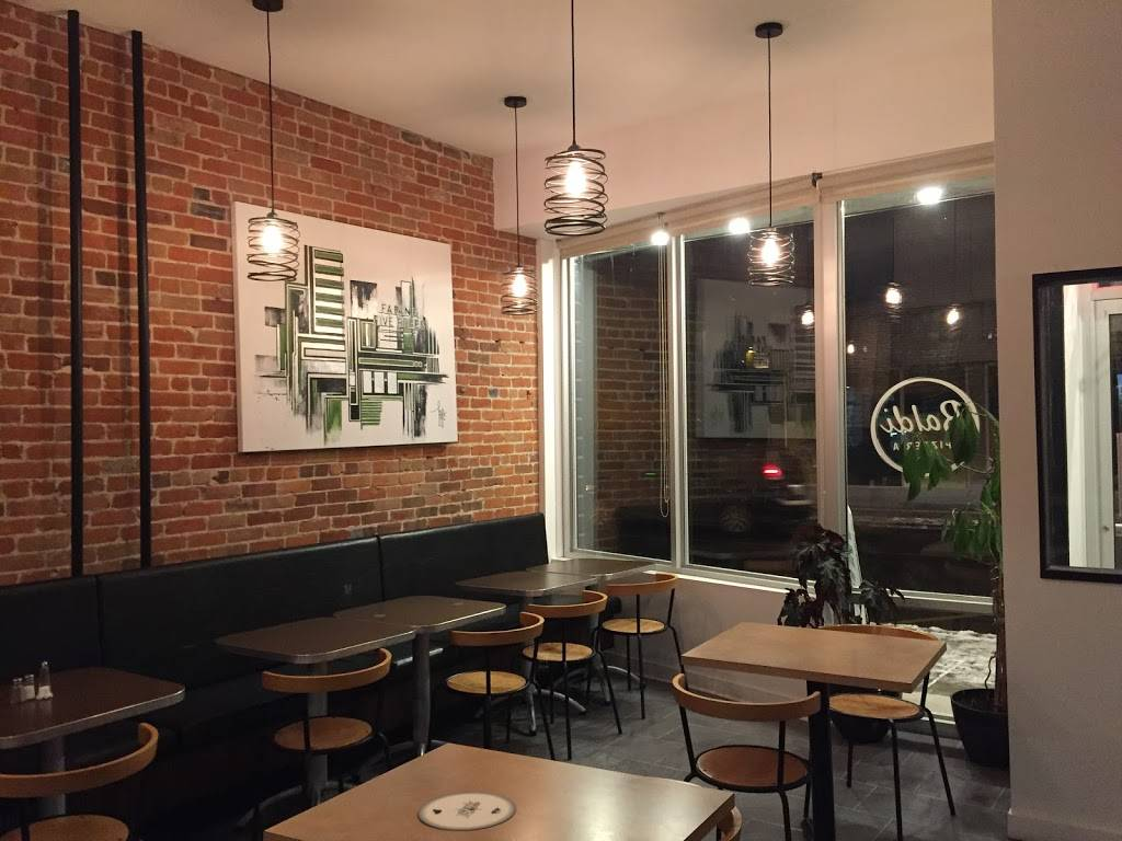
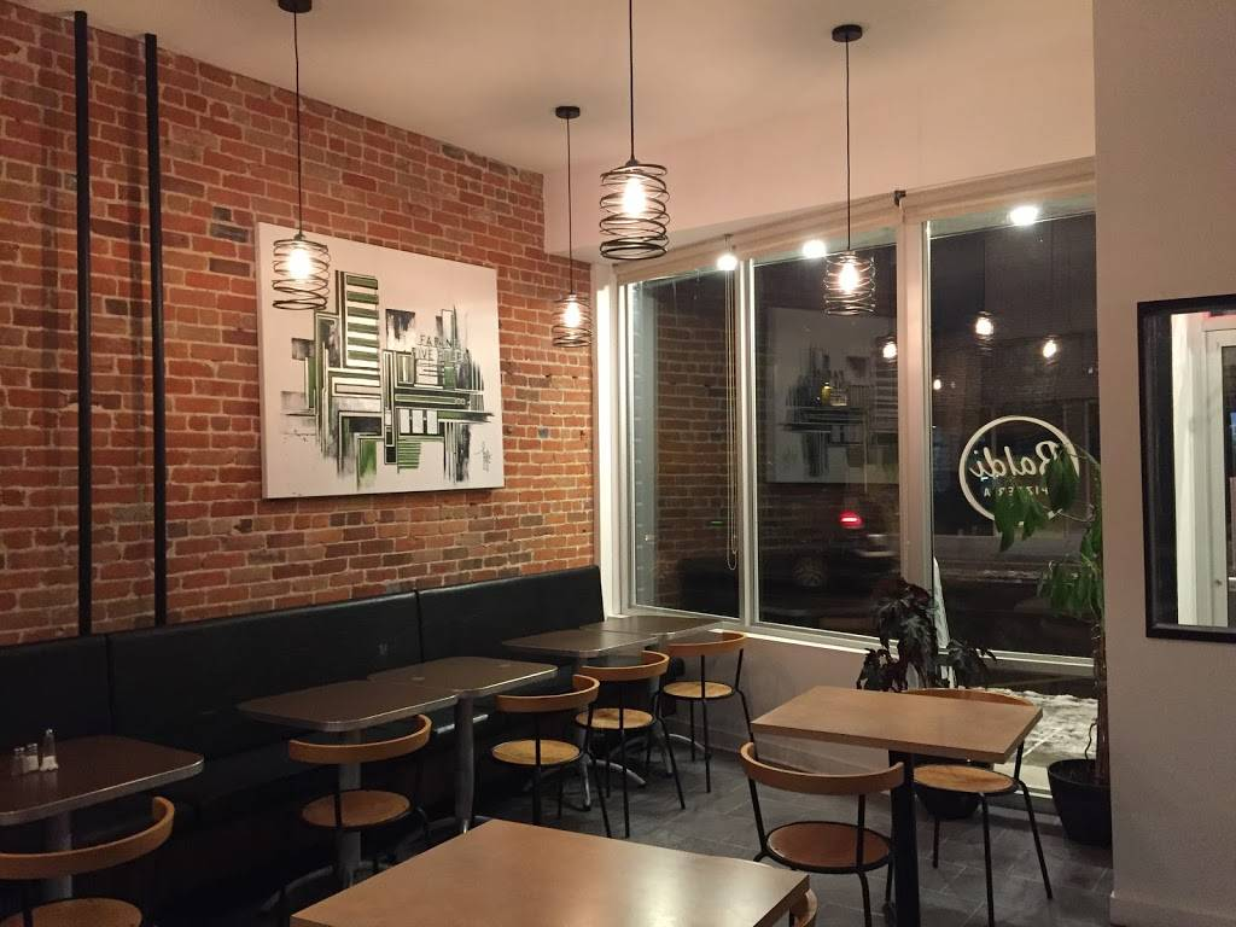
- plate [417,791,517,831]
